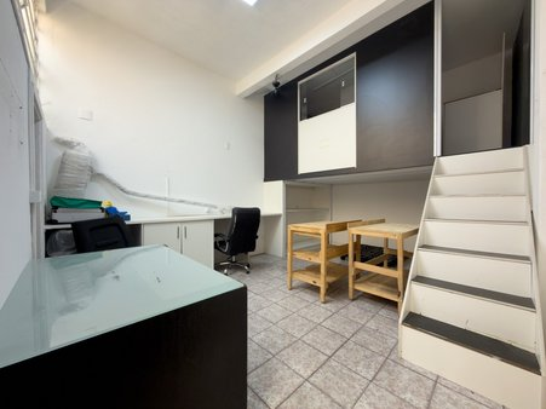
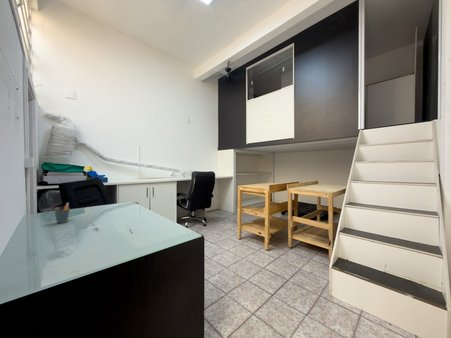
+ pen holder [53,202,71,224]
